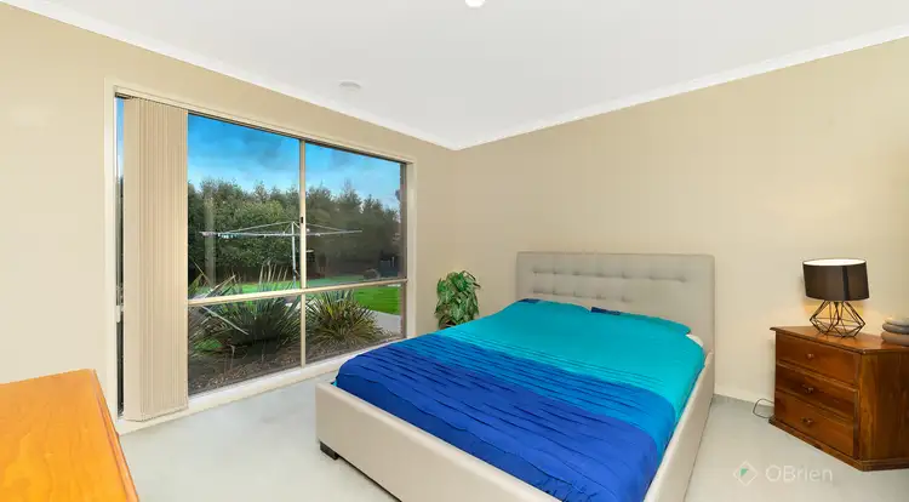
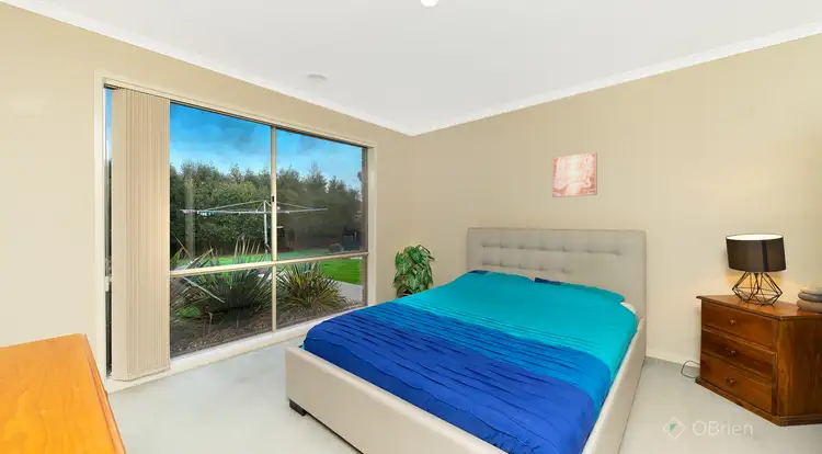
+ wall art [551,151,598,198]
